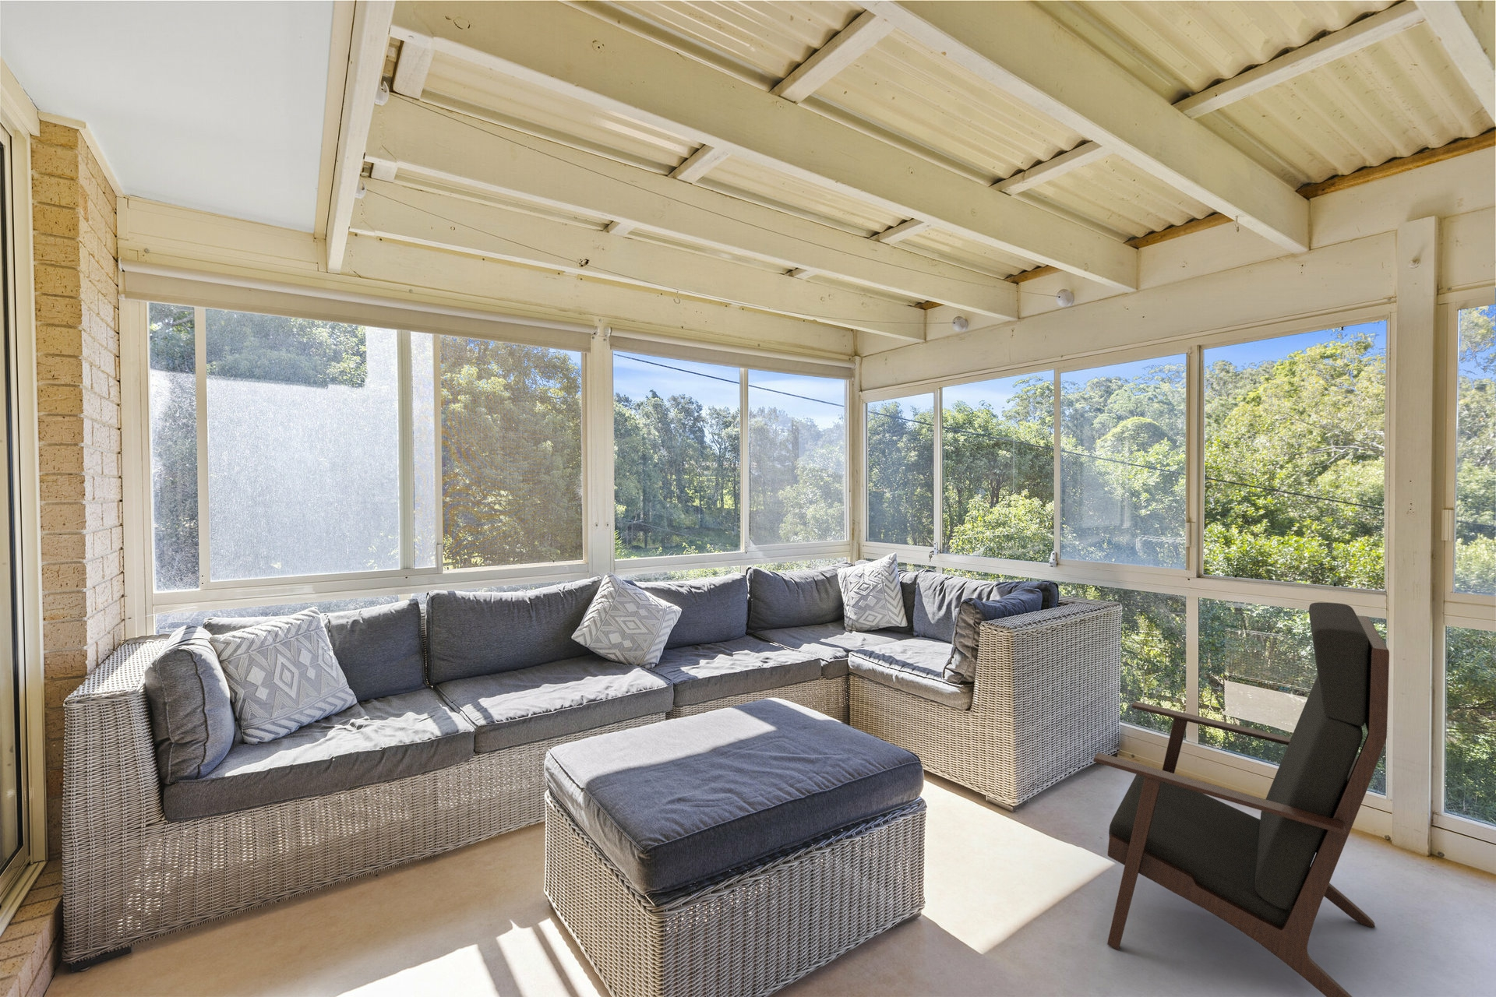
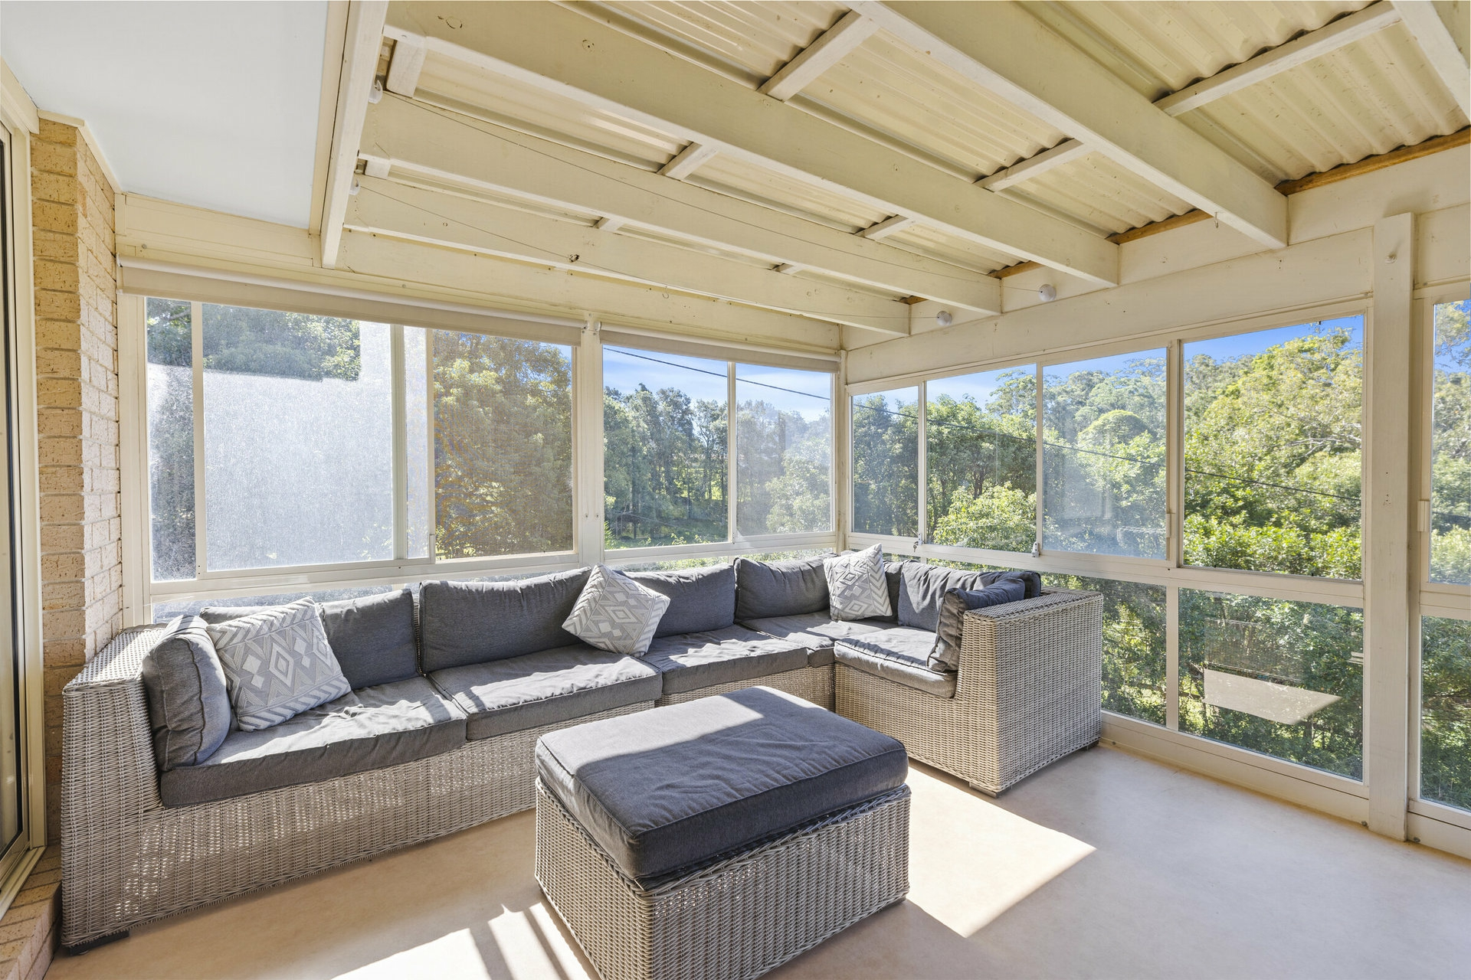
- lounge chair [1092,601,1390,997]
